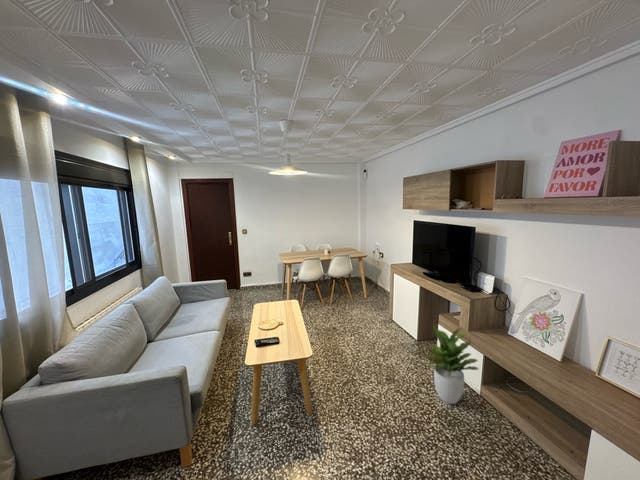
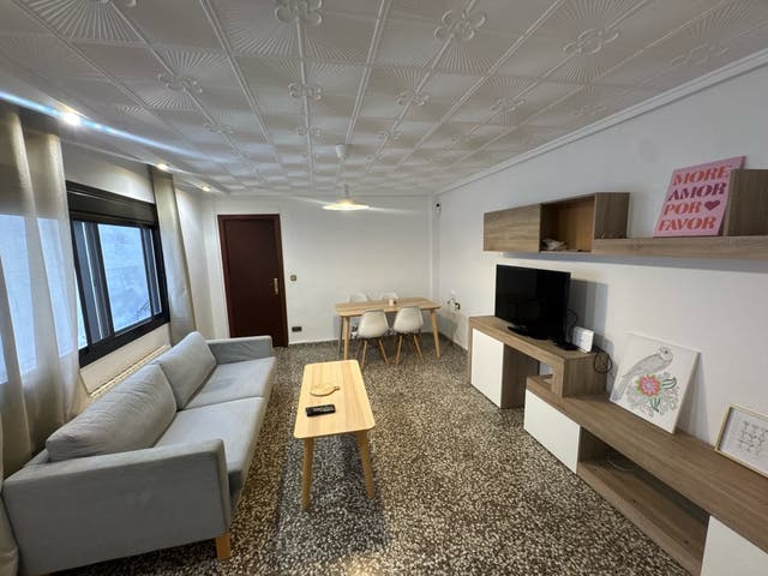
- potted plant [421,325,479,405]
